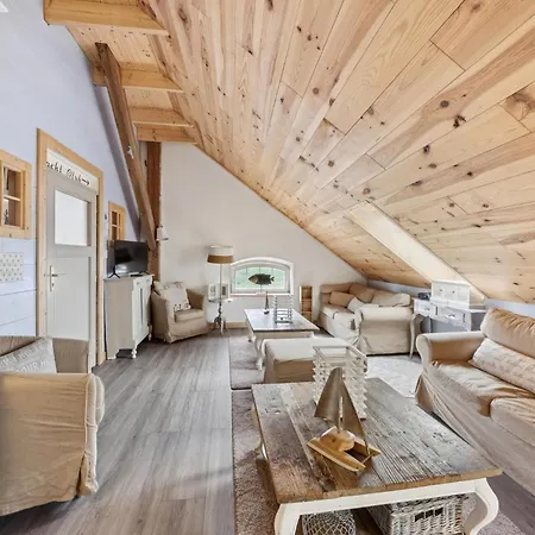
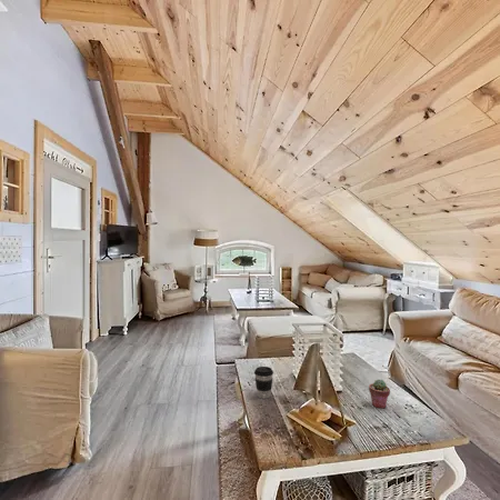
+ coffee cup [253,366,274,400]
+ potted succulent [368,378,391,409]
